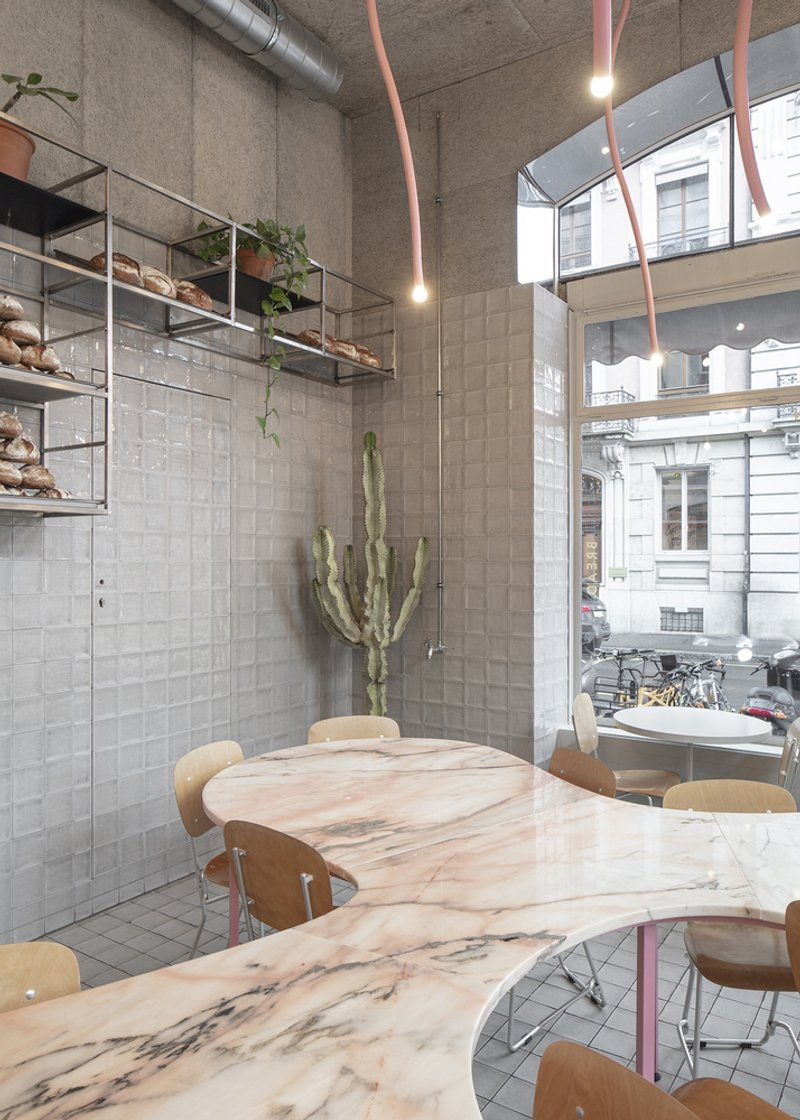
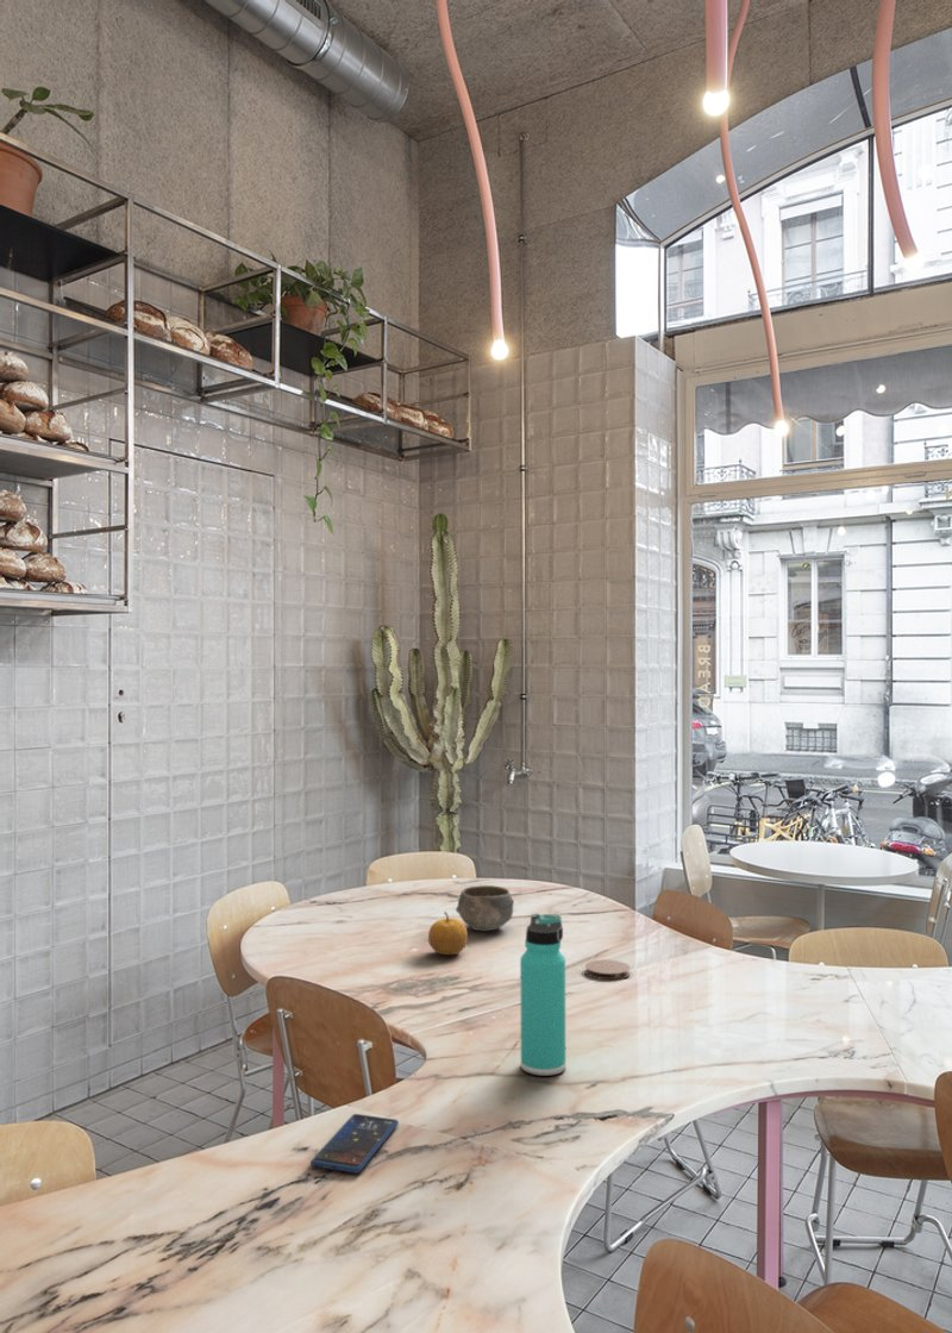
+ fruit [427,910,469,956]
+ thermos bottle [519,913,566,1077]
+ smartphone [309,1113,400,1175]
+ coaster [584,958,631,981]
+ bowl [455,884,515,932]
